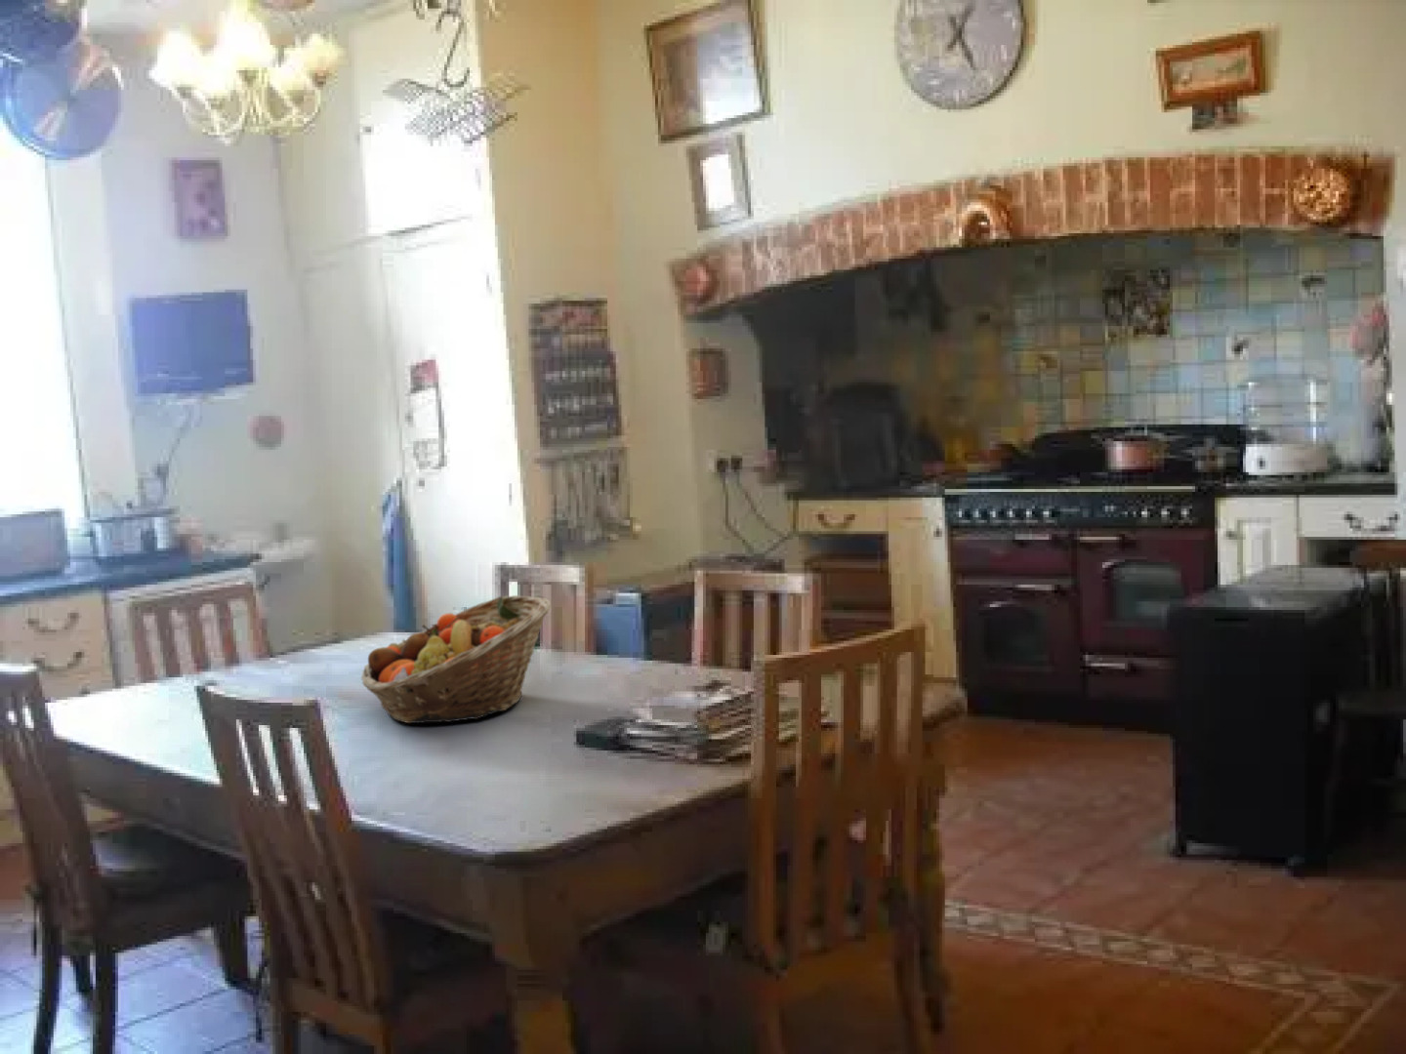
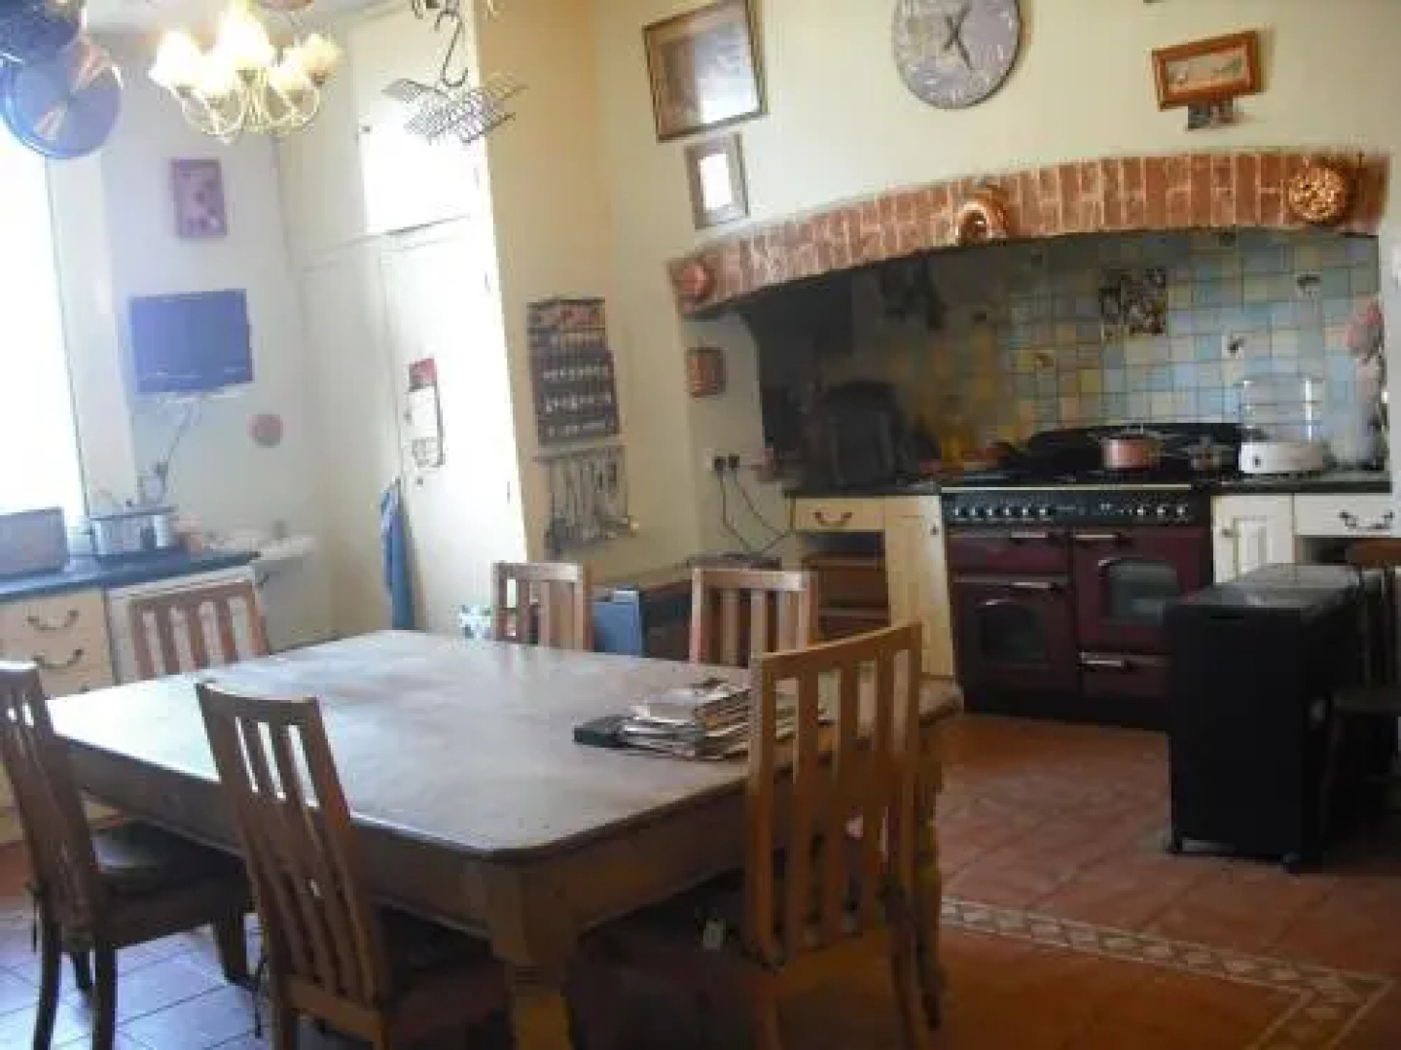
- fruit basket [360,595,551,724]
